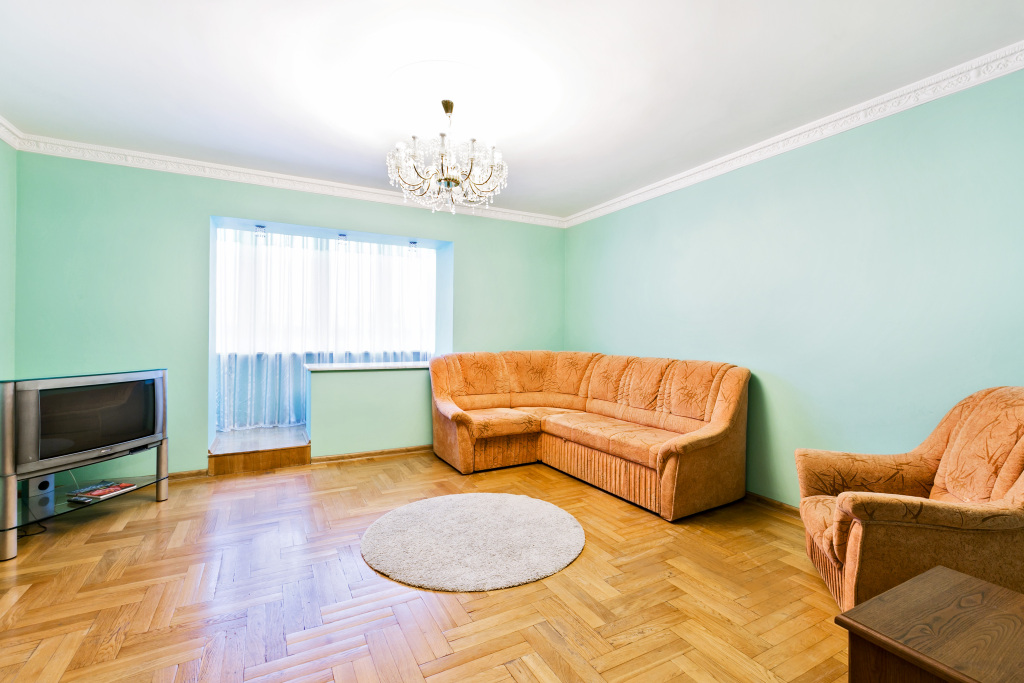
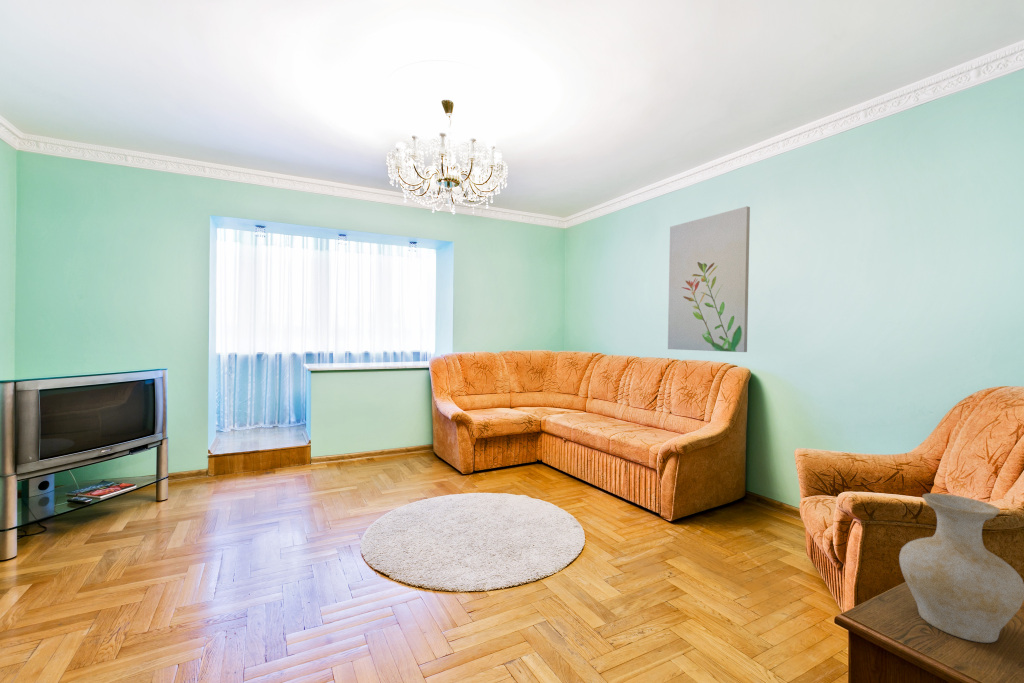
+ vase [898,492,1024,644]
+ wall art [667,206,751,353]
